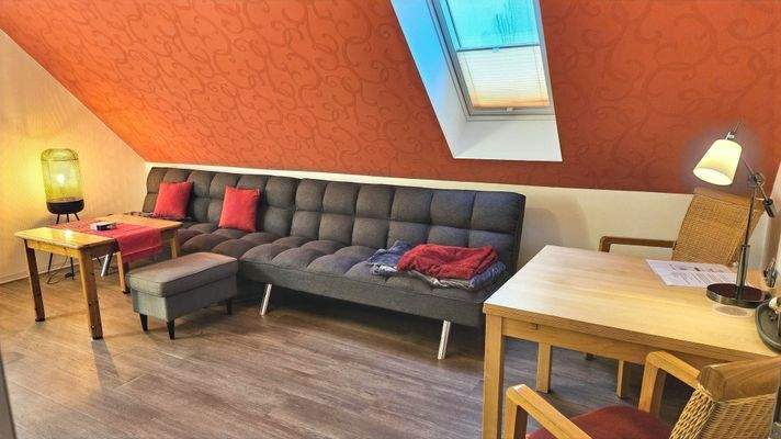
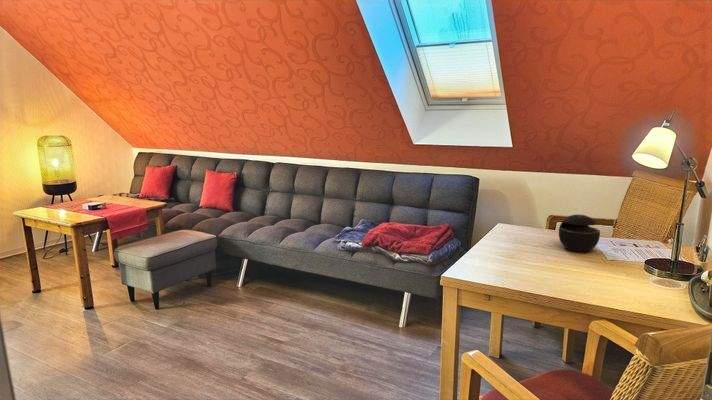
+ speaker [558,214,601,253]
